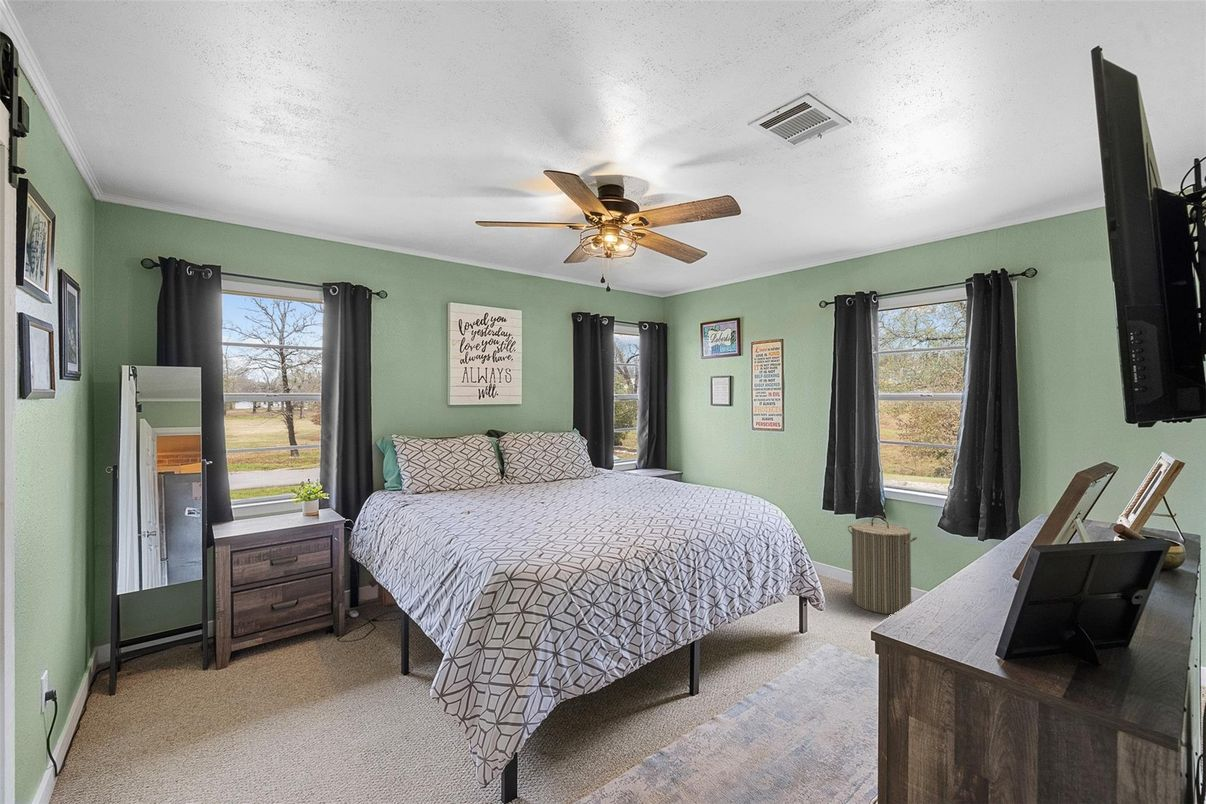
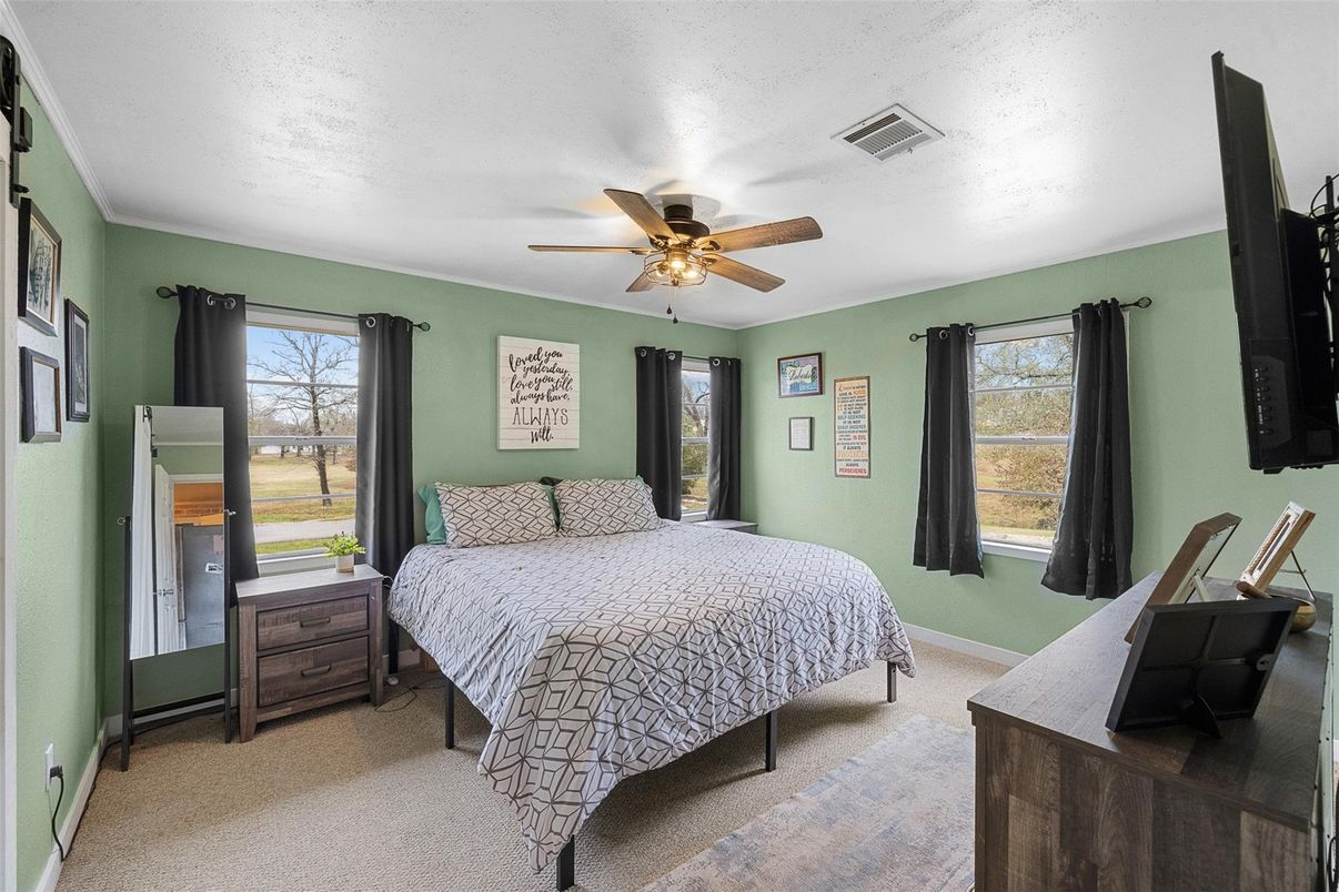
- laundry hamper [847,515,918,615]
